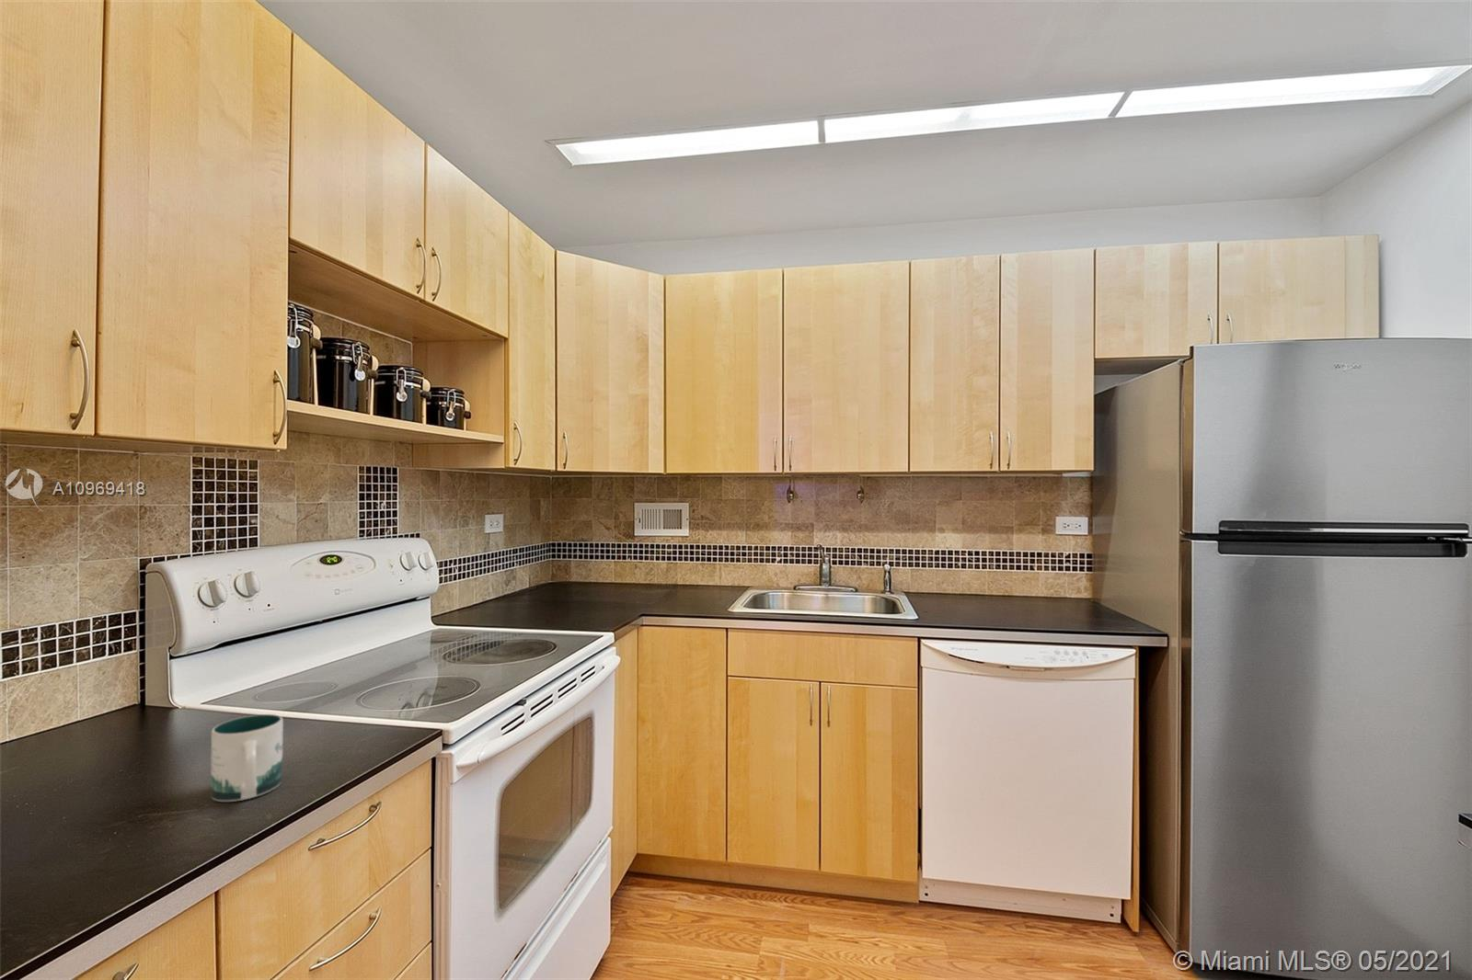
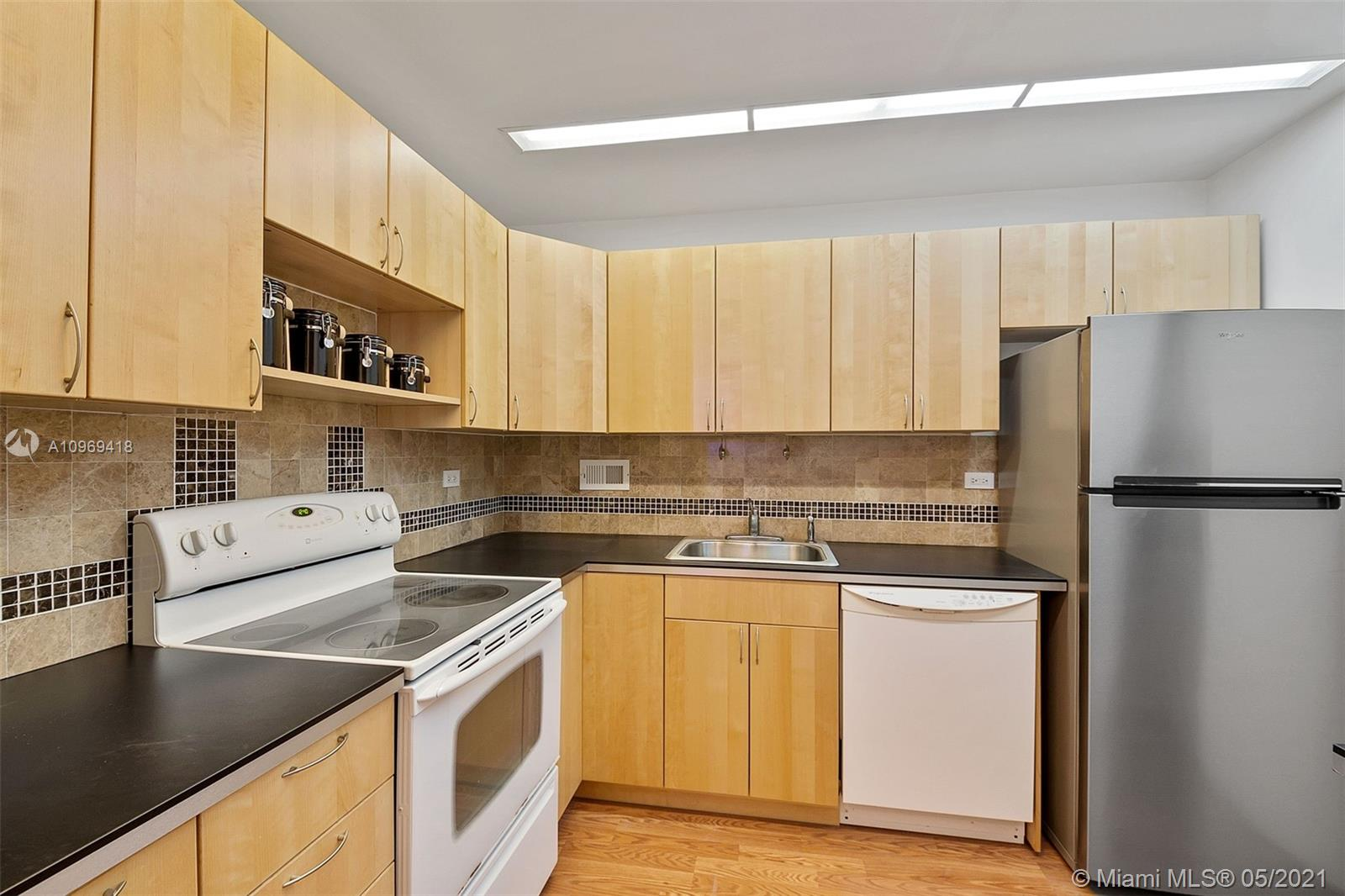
- mug [210,713,285,803]
